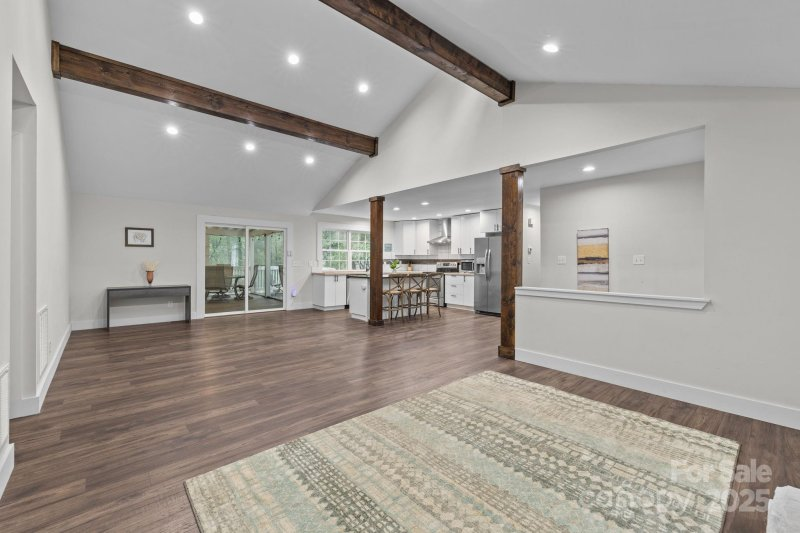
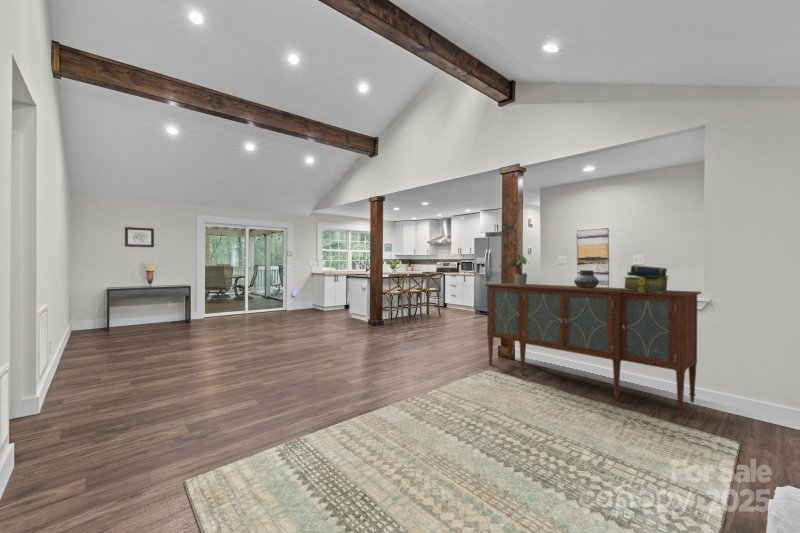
+ stack of books [623,264,670,293]
+ ceramic vessel [573,269,600,288]
+ potted plant [498,253,528,285]
+ sideboard [484,282,703,417]
